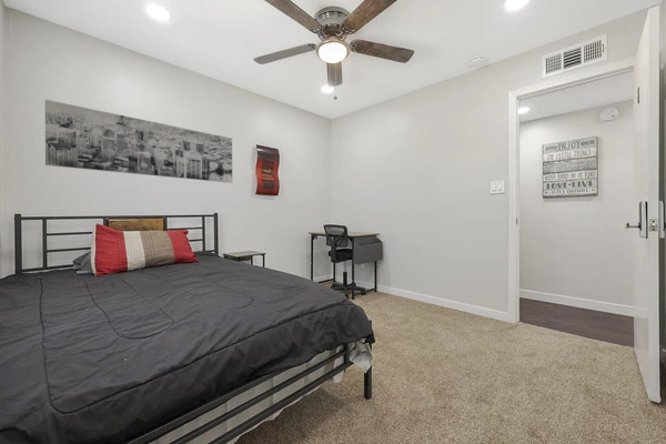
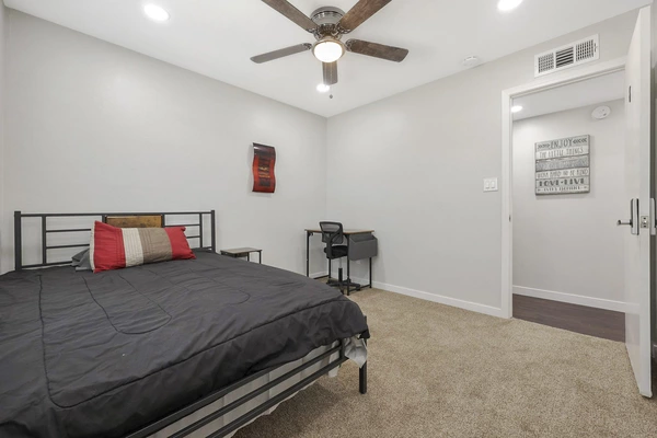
- wall art [44,99,233,184]
